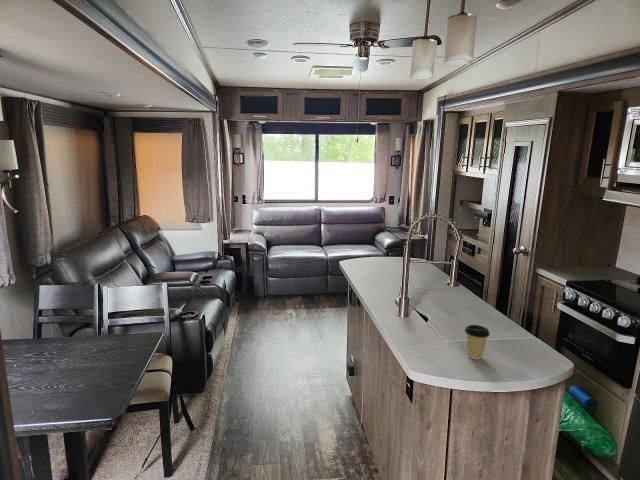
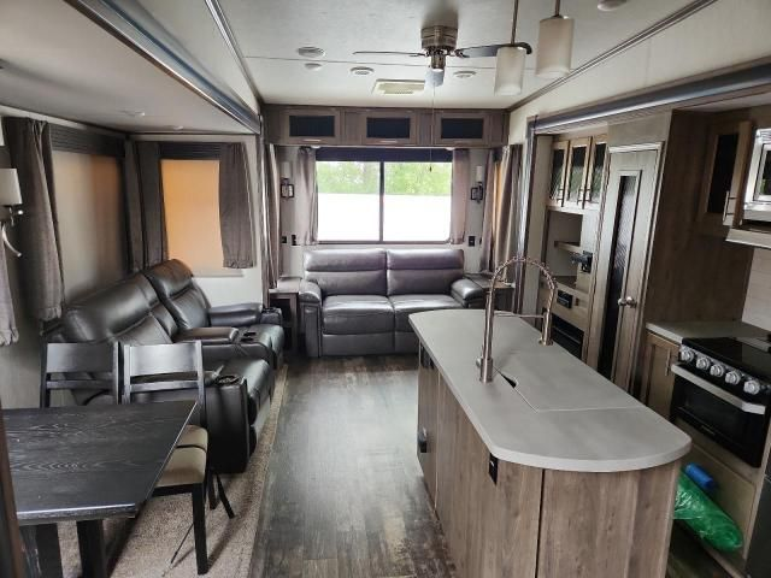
- coffee cup [464,324,491,360]
